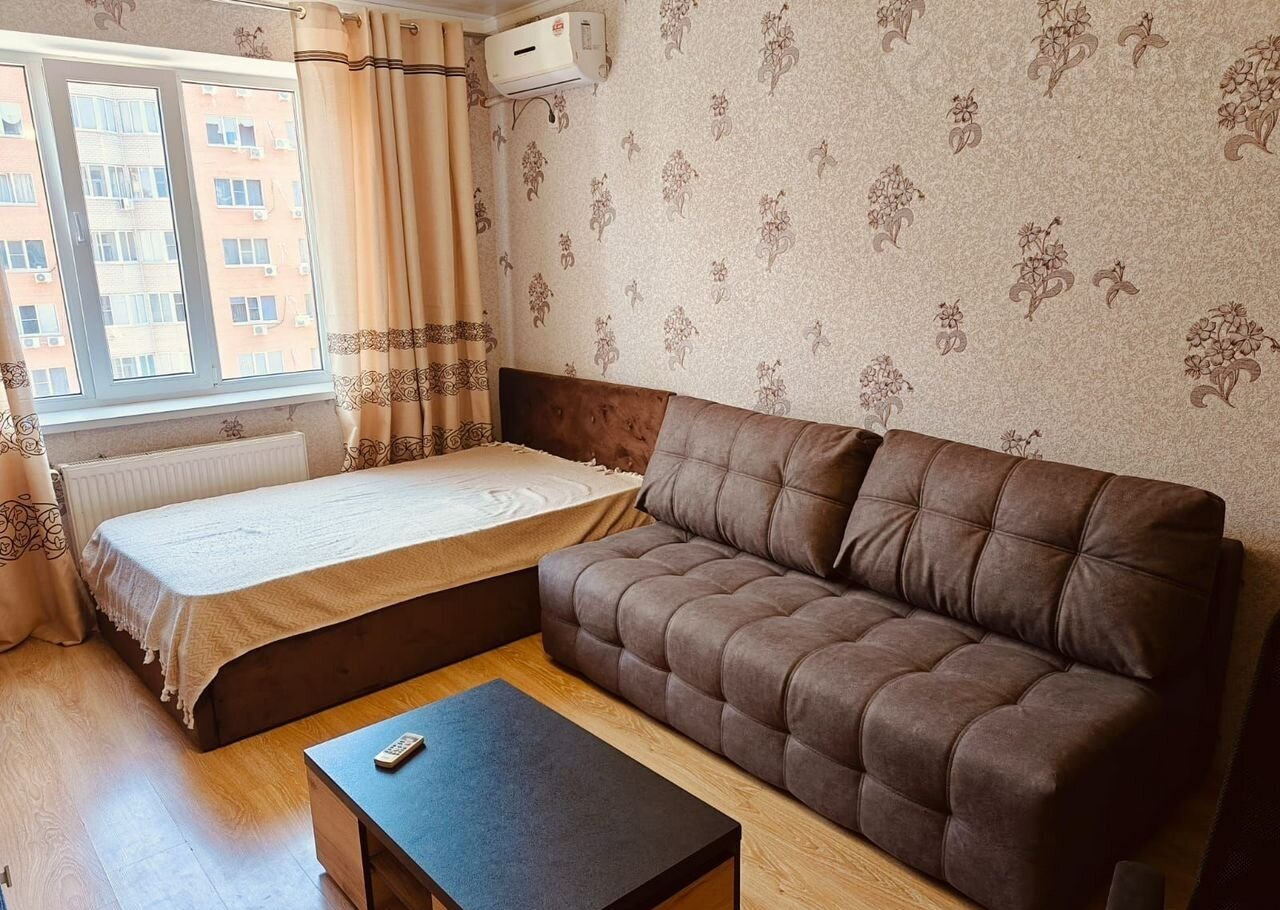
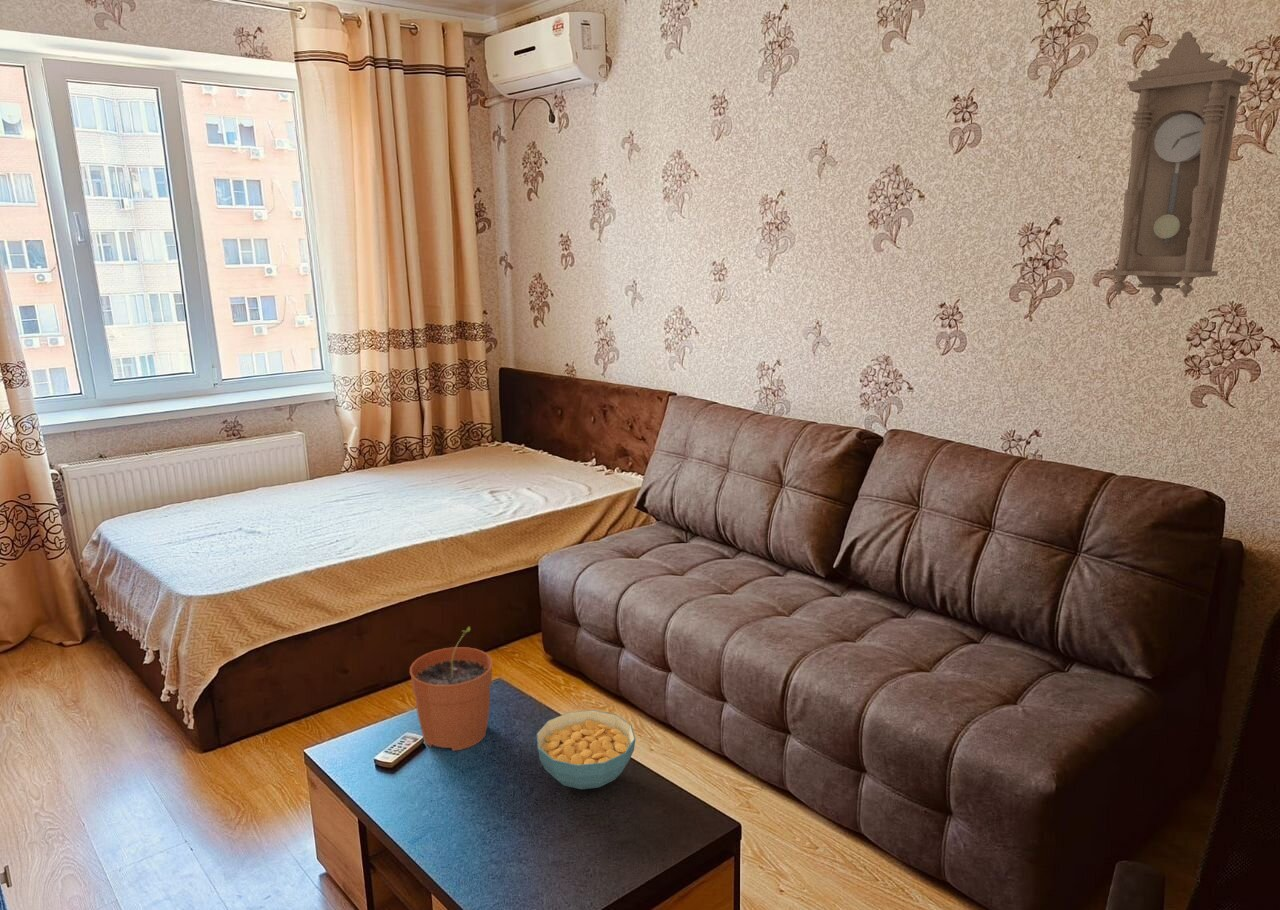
+ cereal bowl [536,709,636,790]
+ plant pot [409,625,494,752]
+ pendulum clock [1105,30,1253,307]
